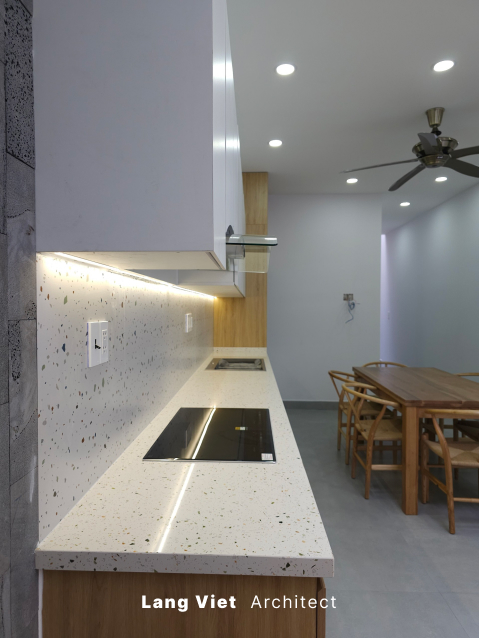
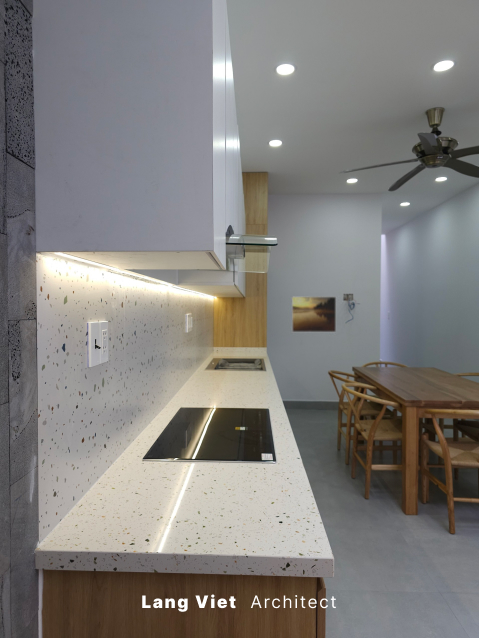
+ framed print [291,295,337,333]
